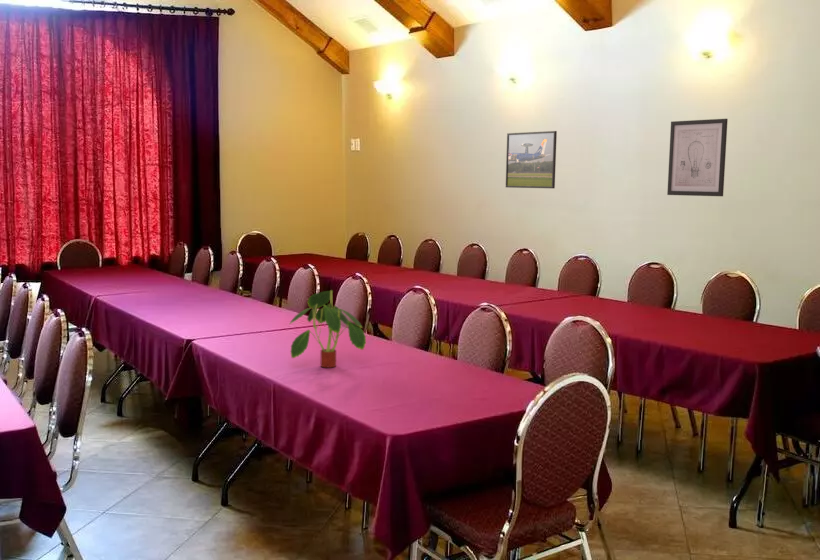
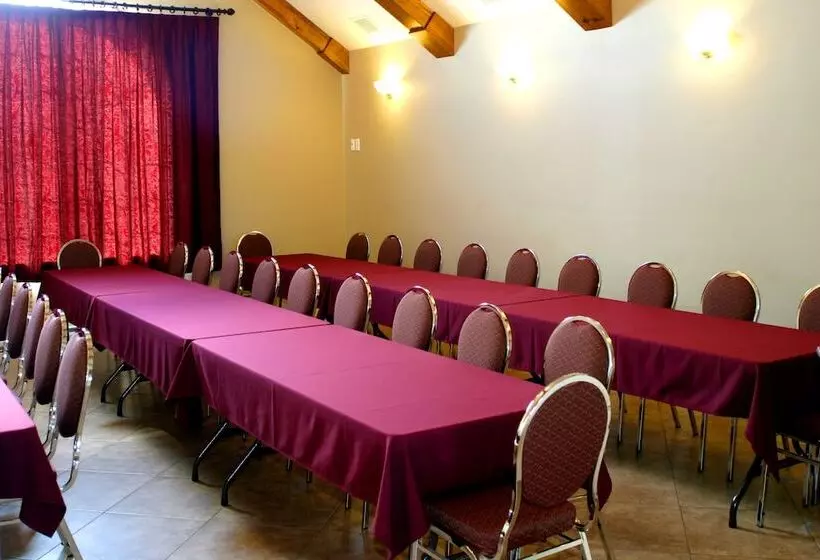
- wall art [666,118,729,197]
- plant [289,289,367,369]
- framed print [505,130,558,189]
